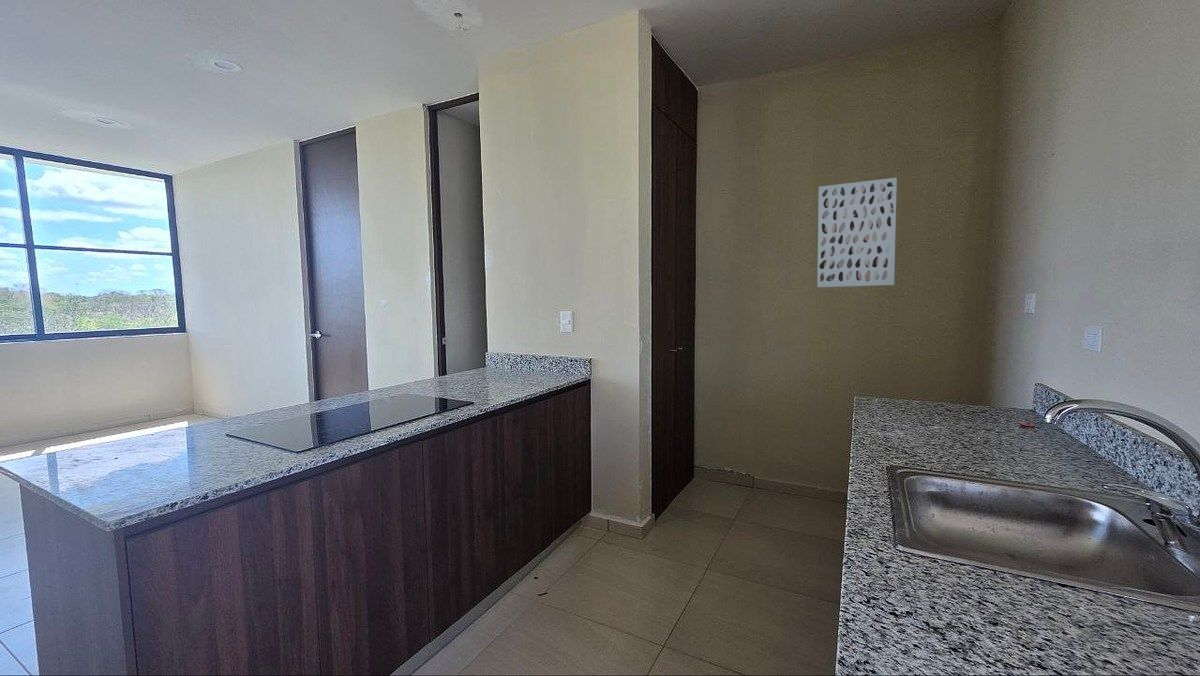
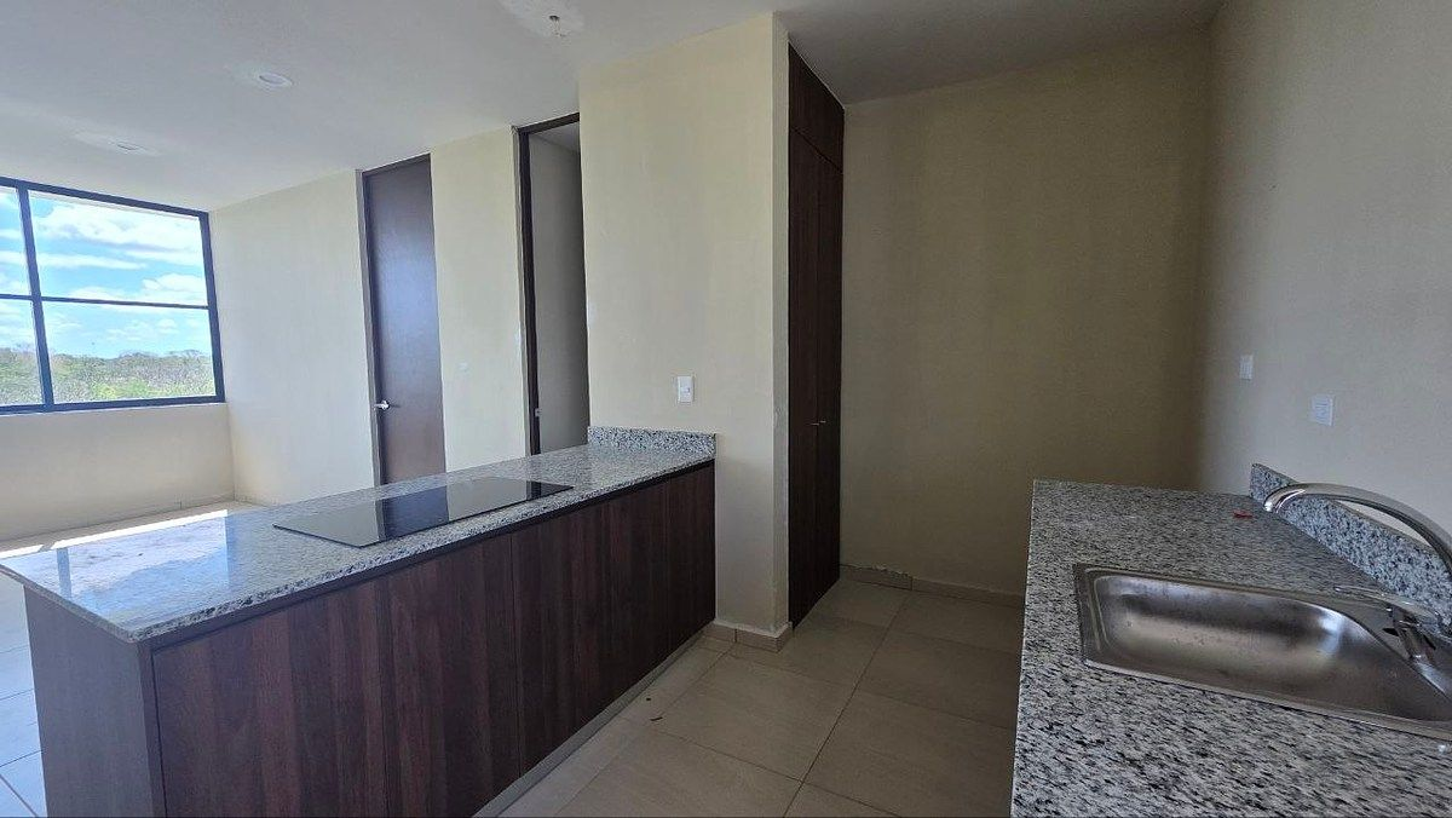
- wall art [816,177,898,288]
